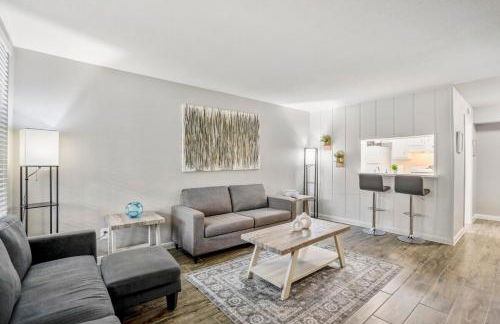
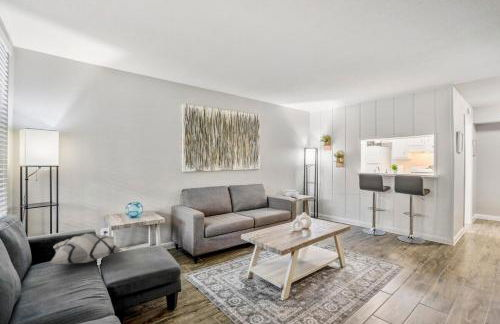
+ decorative pillow [48,232,122,265]
